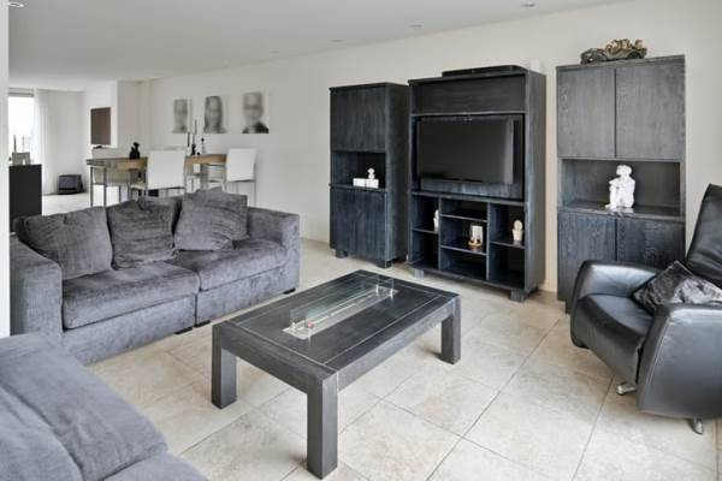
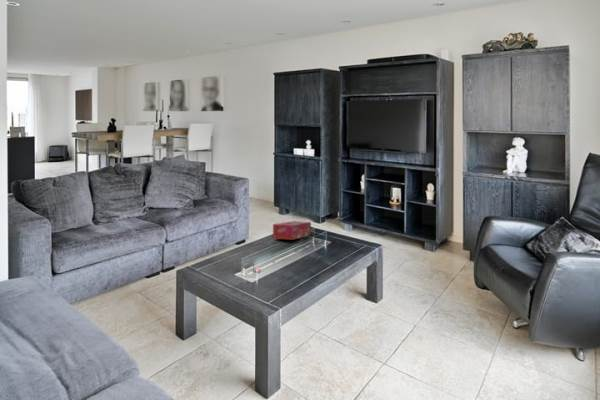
+ tissue box [272,220,312,241]
